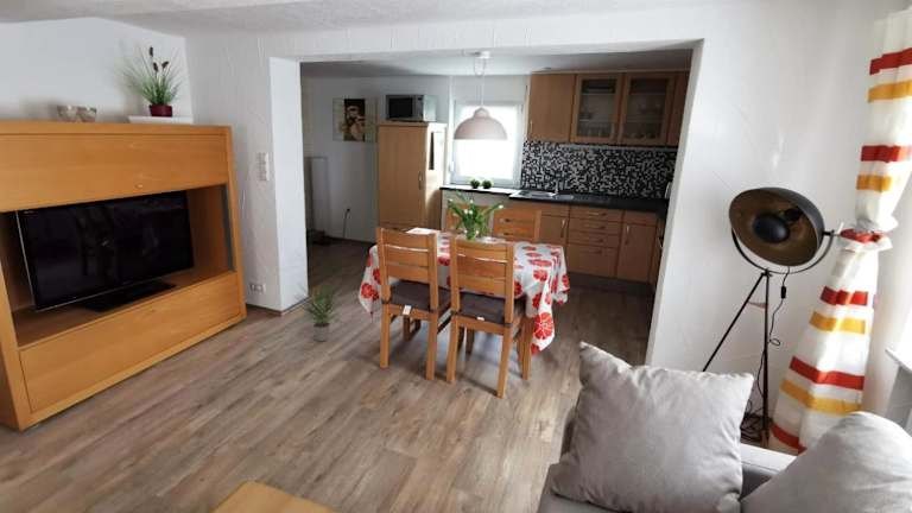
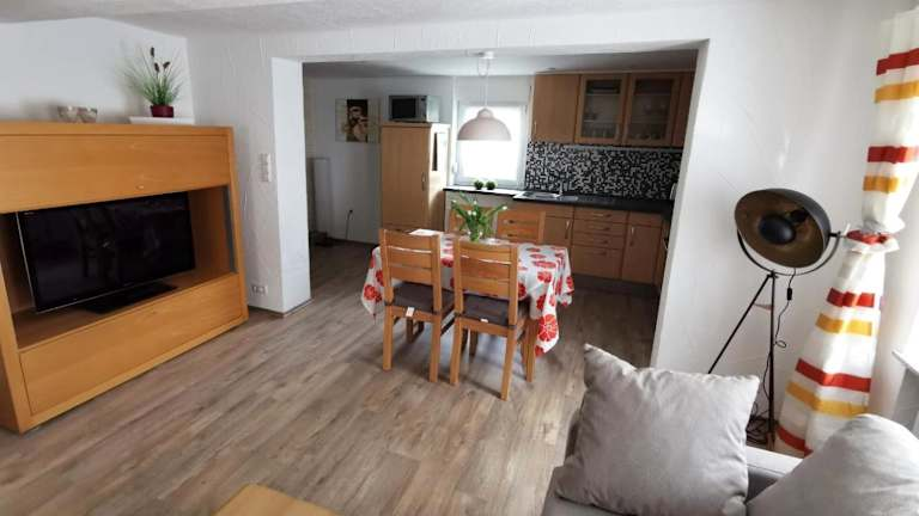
- potted plant [292,278,350,342]
